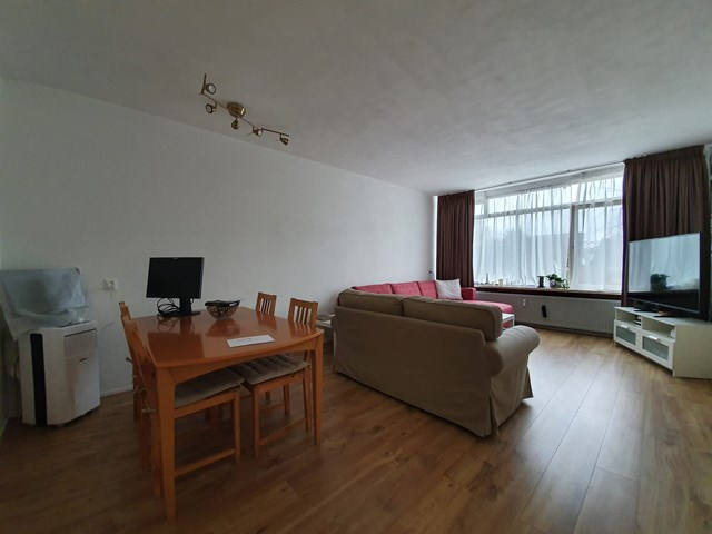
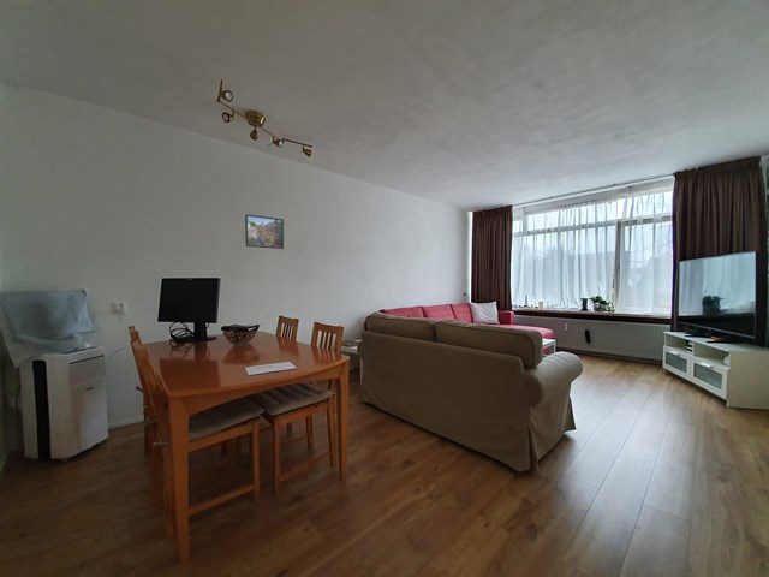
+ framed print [244,213,285,250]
